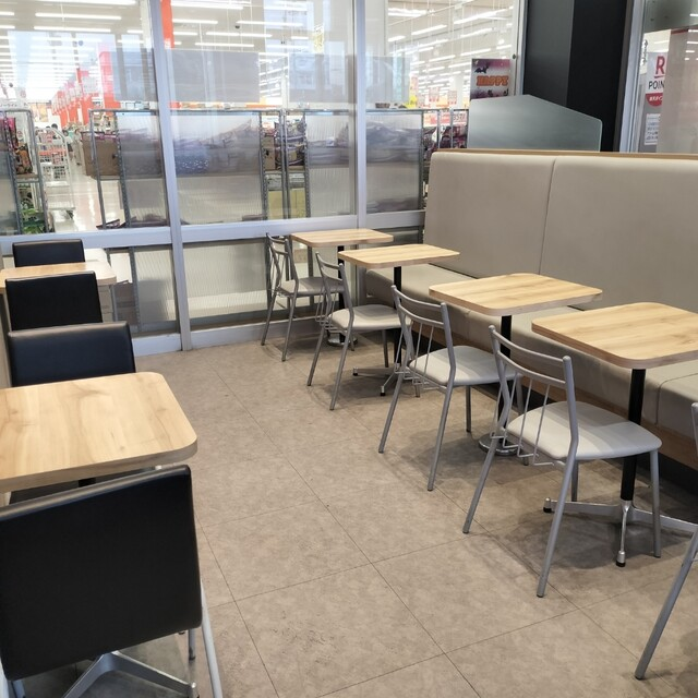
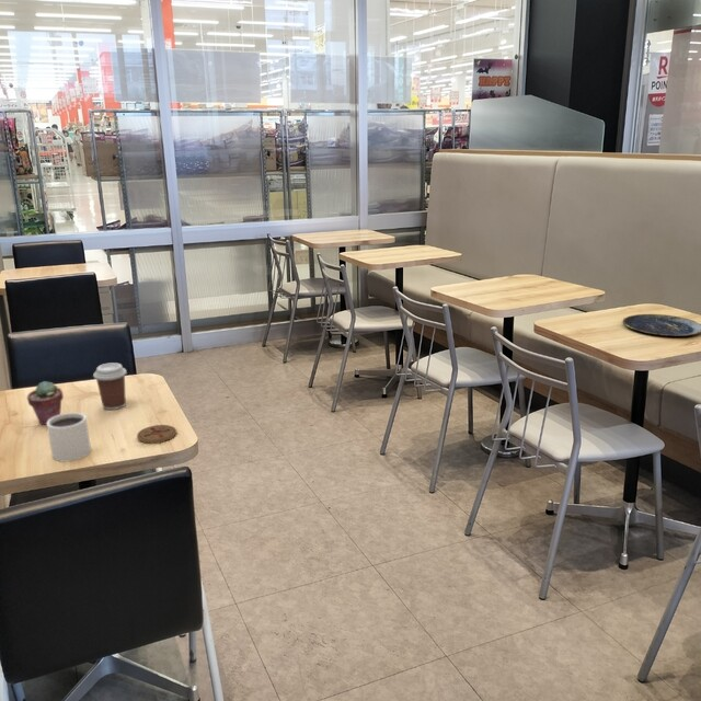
+ plate [622,313,701,337]
+ mug [46,412,92,463]
+ potted succulent [26,380,65,426]
+ coffee cup [92,361,128,411]
+ coaster [136,424,177,445]
